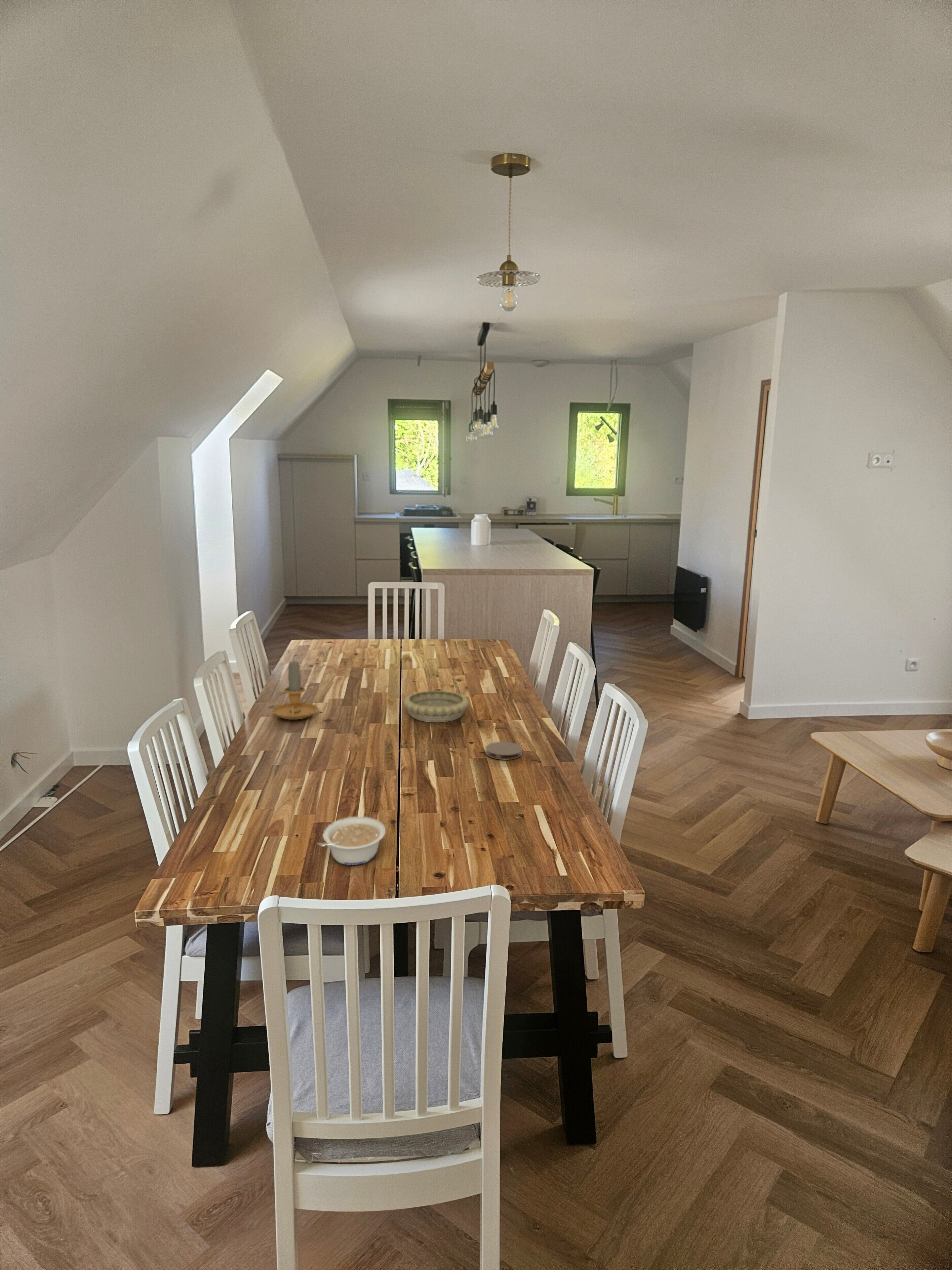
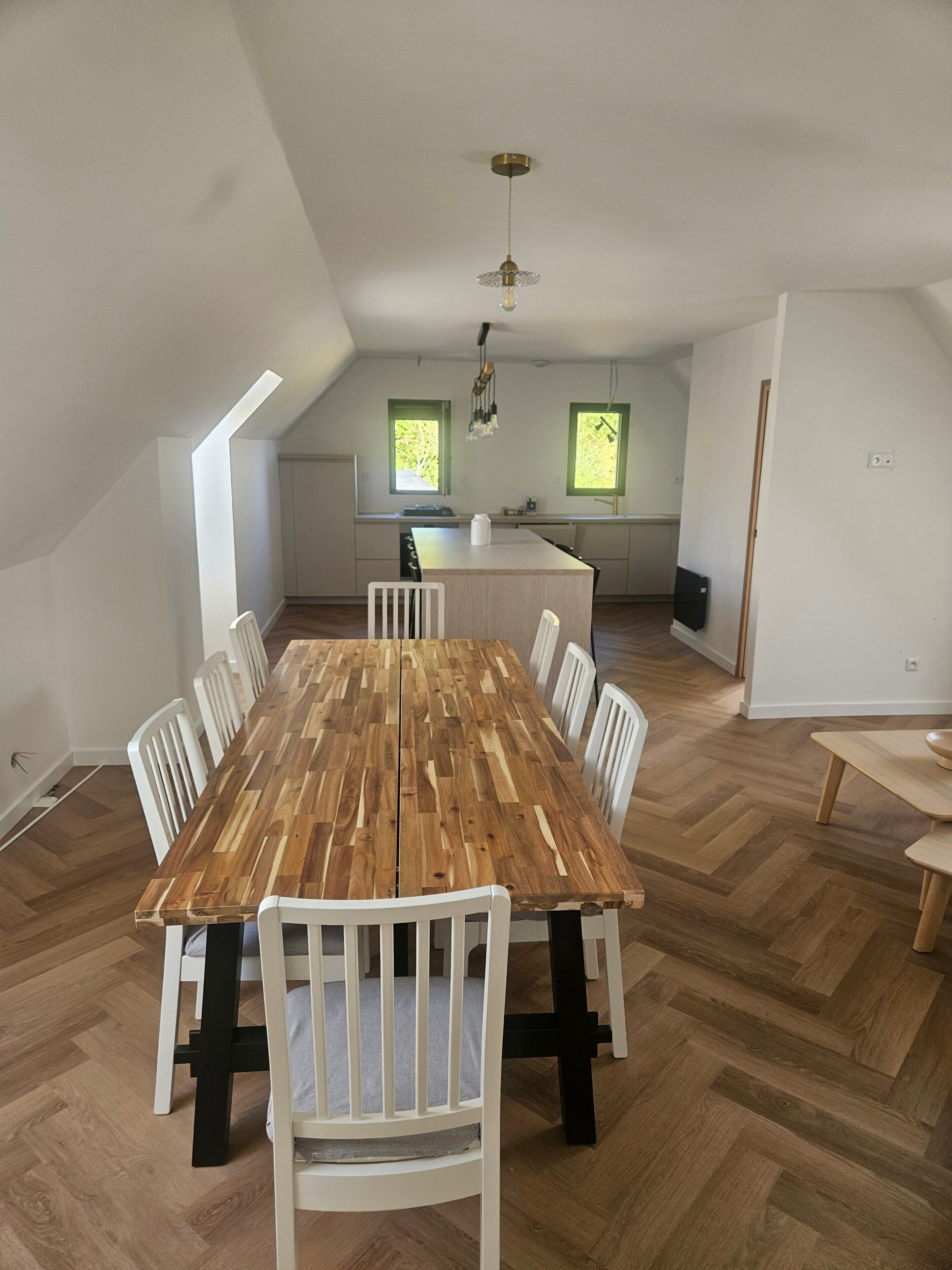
- coaster [485,741,523,760]
- candle [271,659,319,720]
- legume [317,816,386,866]
- decorative bowl [403,690,469,723]
